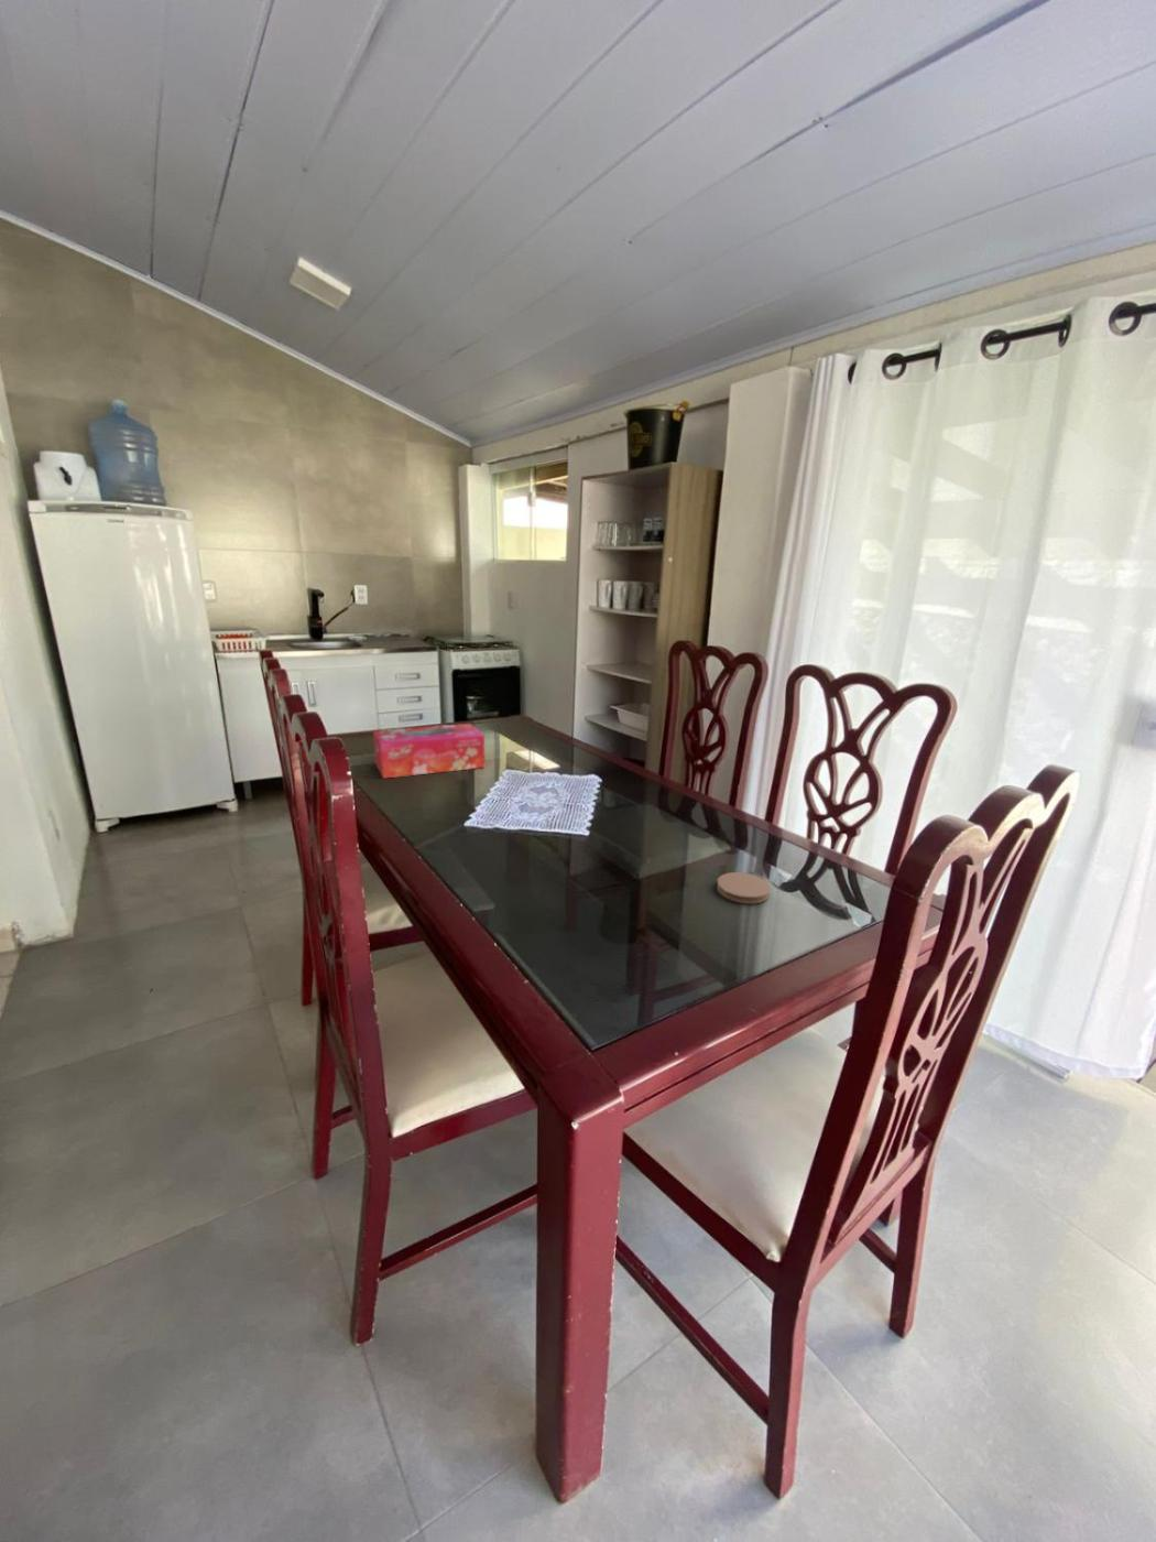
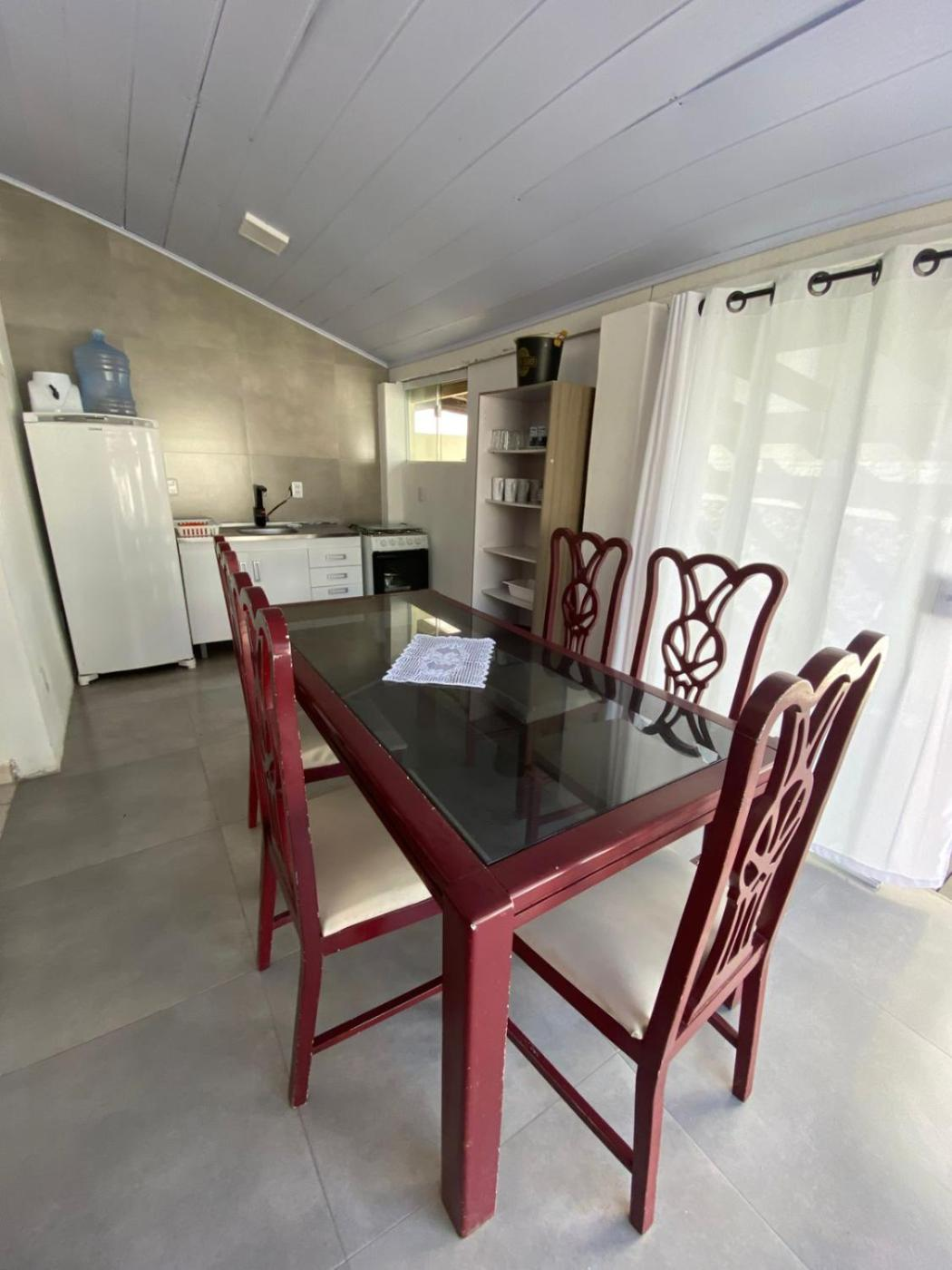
- coaster [715,872,772,905]
- tissue box [372,722,486,779]
